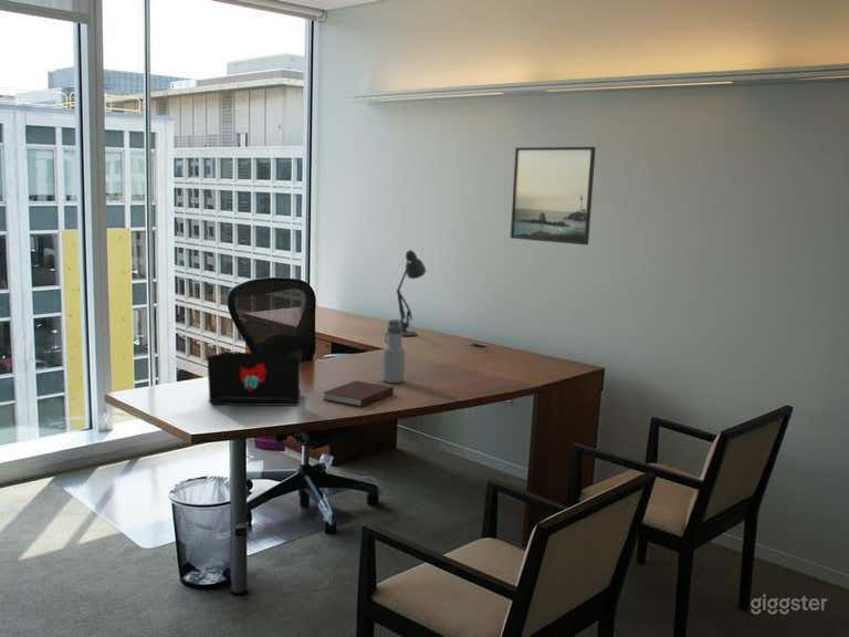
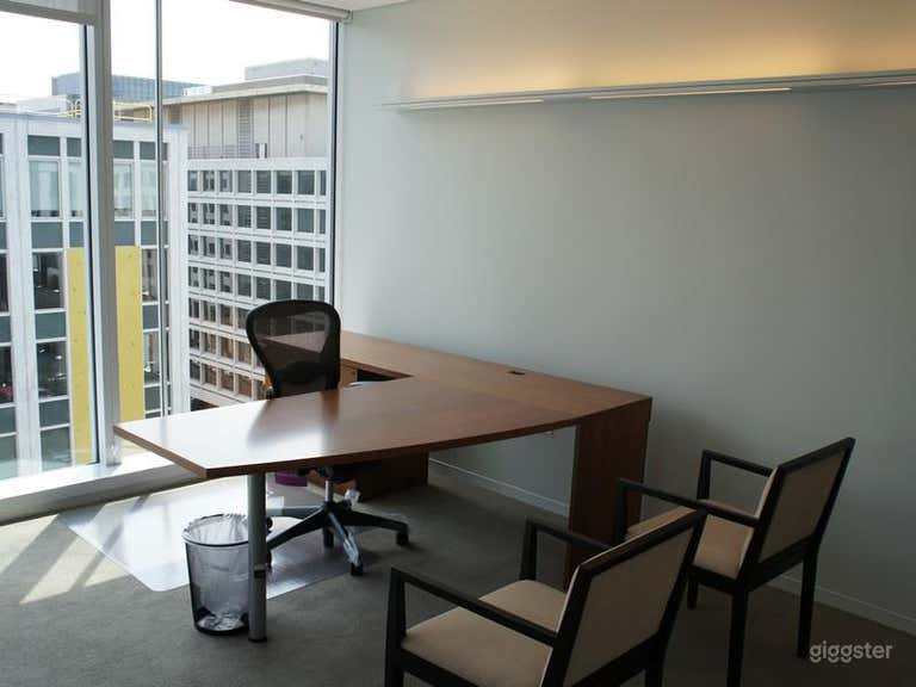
- notebook [323,380,395,408]
- laptop [206,352,302,407]
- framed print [510,146,597,246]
- desk lamp [396,249,427,337]
- water bottle [381,318,406,384]
